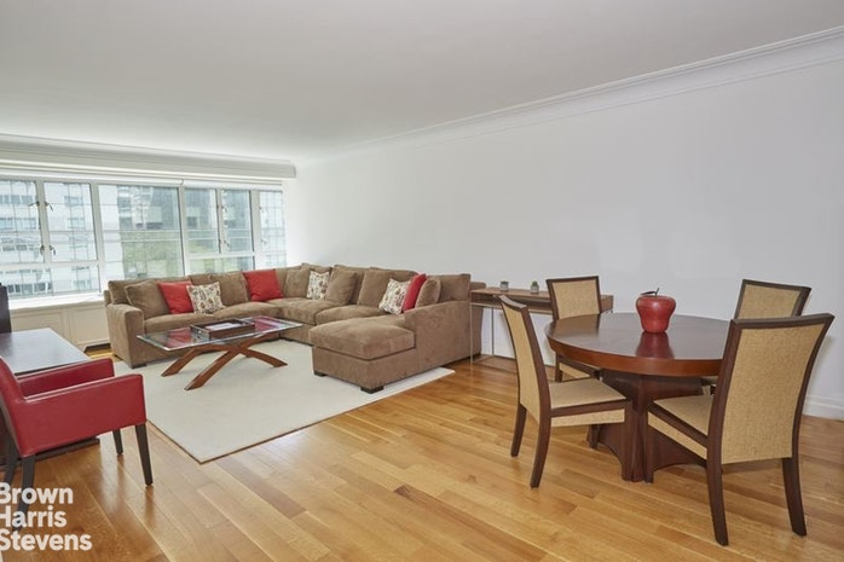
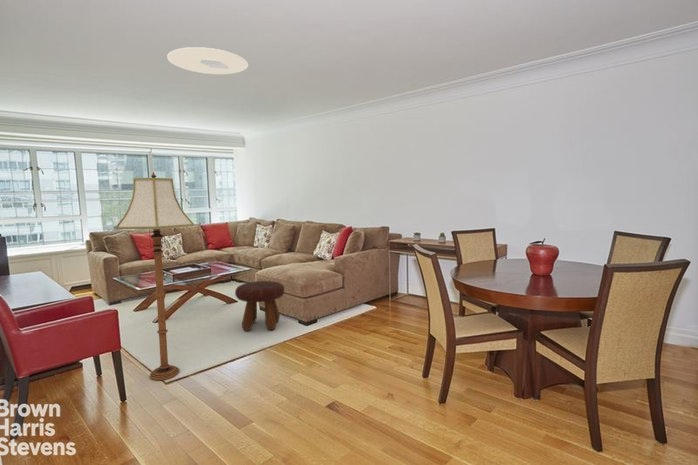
+ floor lamp [115,171,195,381]
+ ceiling light [166,46,249,75]
+ footstool [234,280,285,332]
